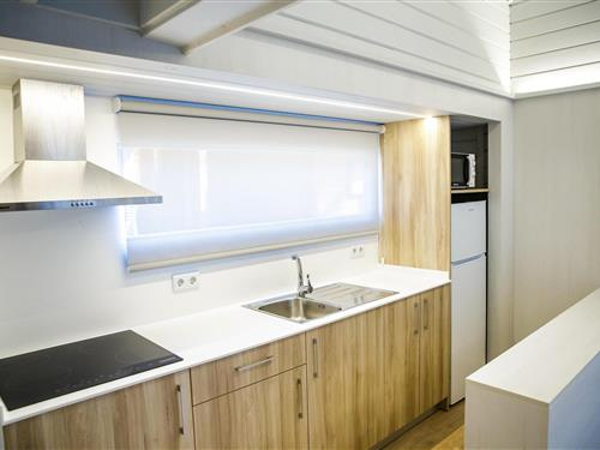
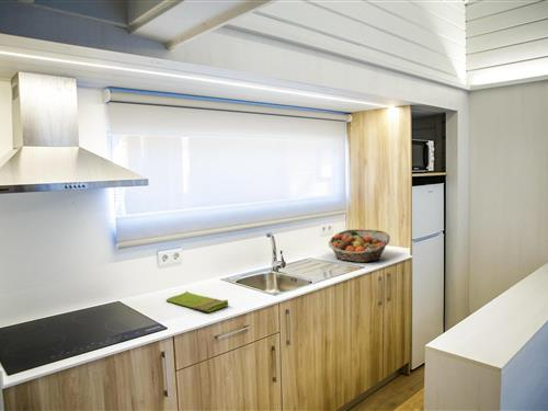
+ fruit basket [328,228,391,263]
+ dish towel [165,290,229,313]
